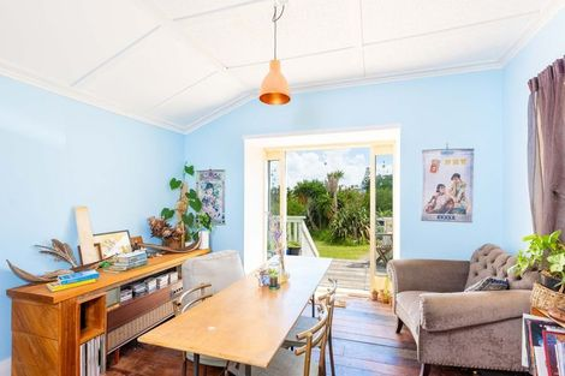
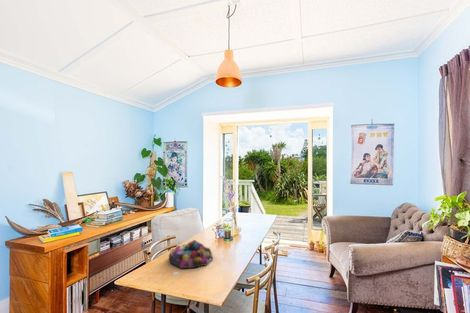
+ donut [168,239,214,269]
